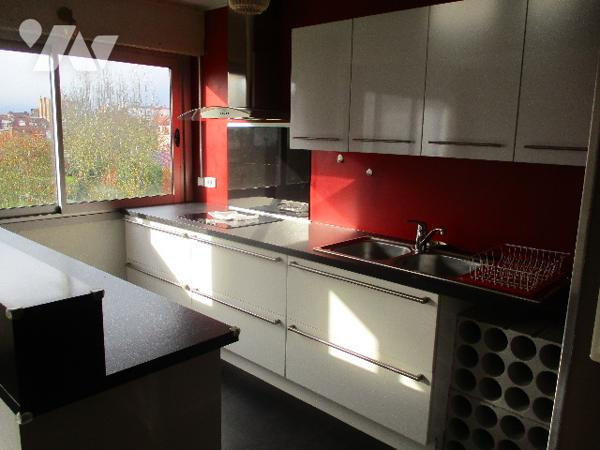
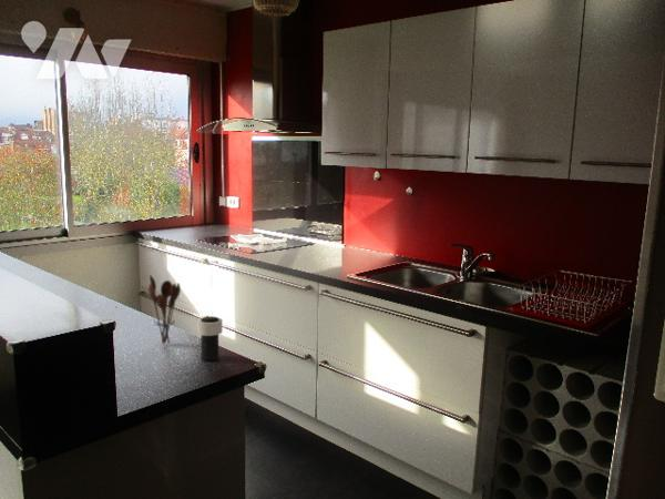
+ utensil holder [147,274,182,346]
+ cup [196,315,224,361]
